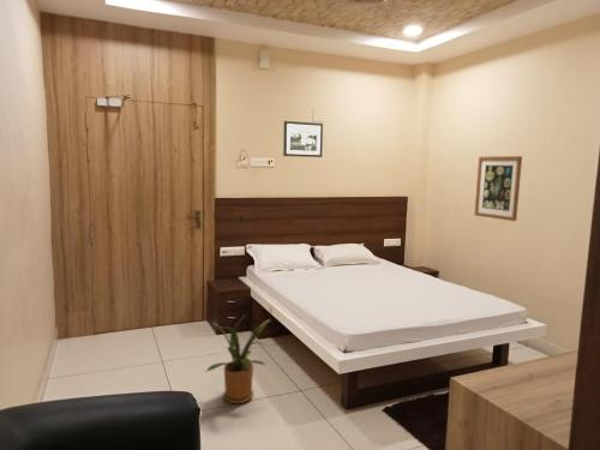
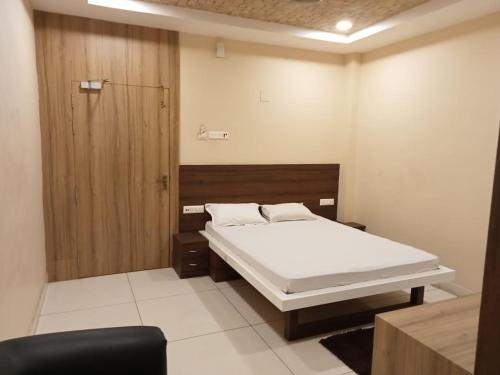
- wall art [473,155,523,222]
- picture frame [282,120,324,158]
- house plant [205,313,271,404]
